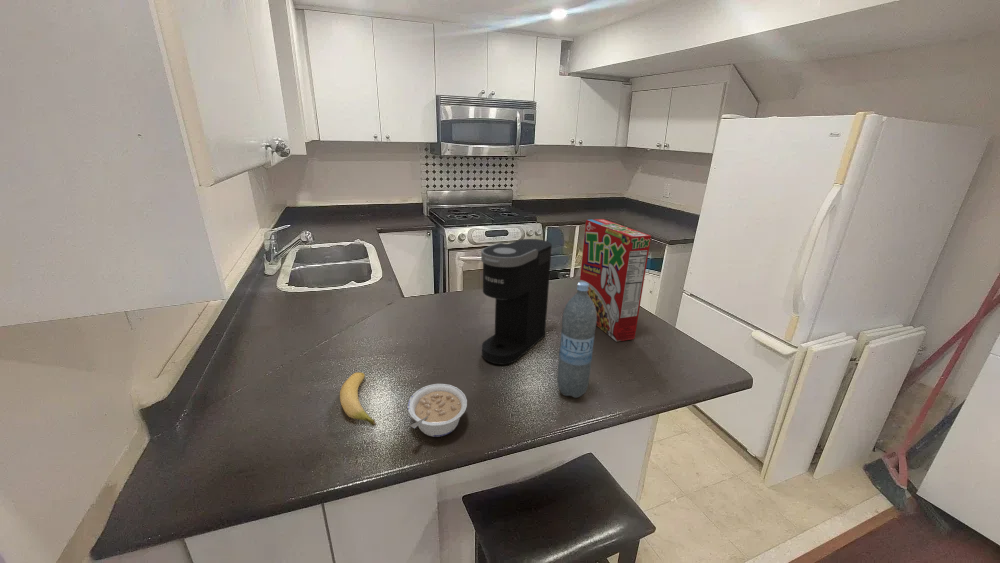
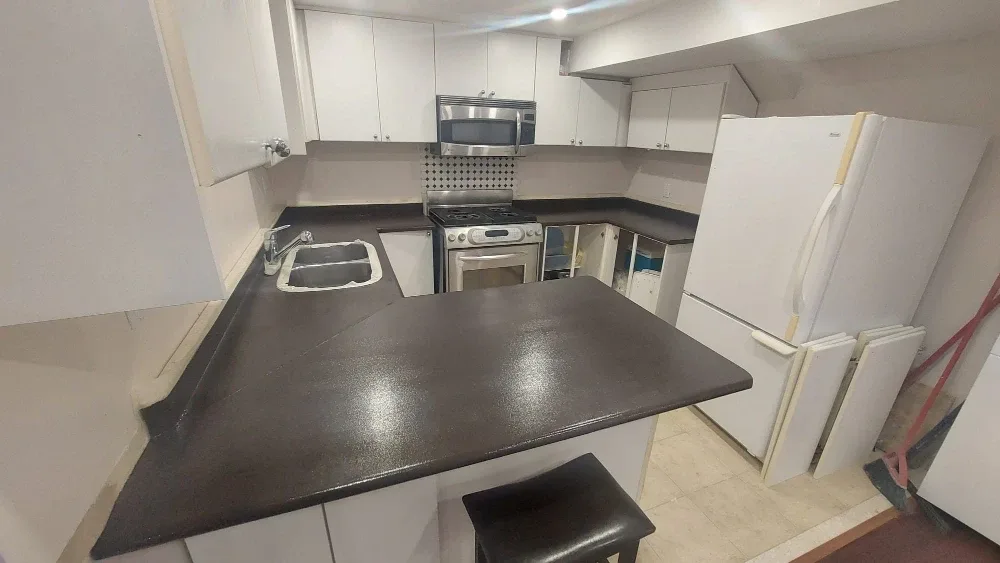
- water bottle [556,281,597,399]
- legume [407,383,468,438]
- cereal box [579,218,652,342]
- coffee maker [480,238,553,365]
- banana [339,371,377,426]
